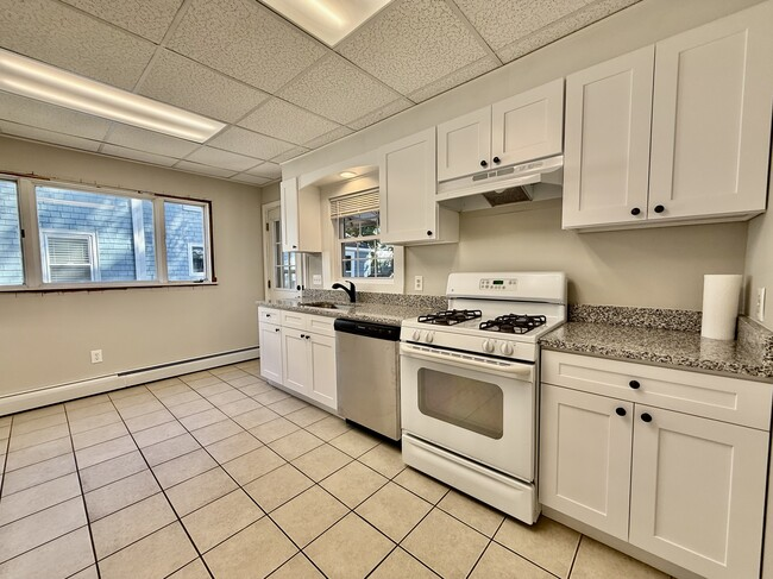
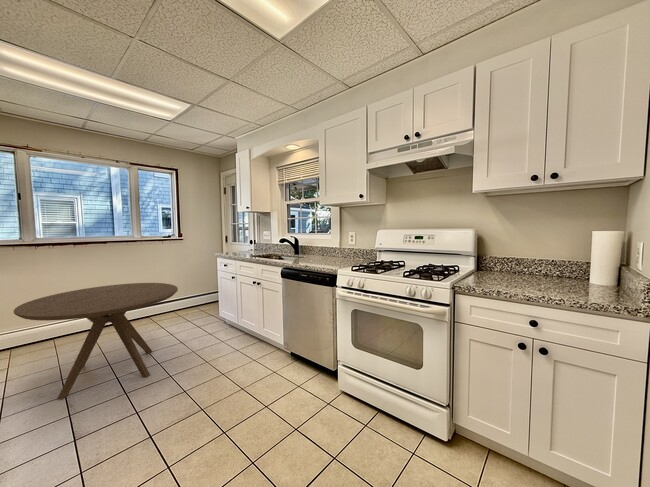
+ dining table [13,282,179,401]
